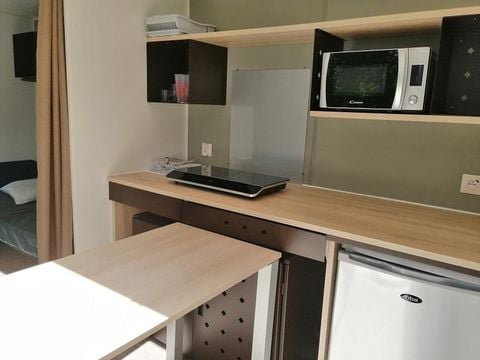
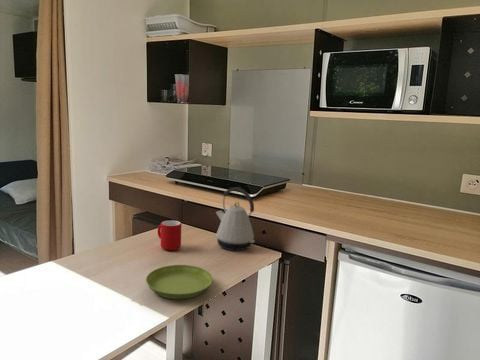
+ kettle [215,186,256,251]
+ saucer [145,264,214,300]
+ cup [157,219,182,251]
